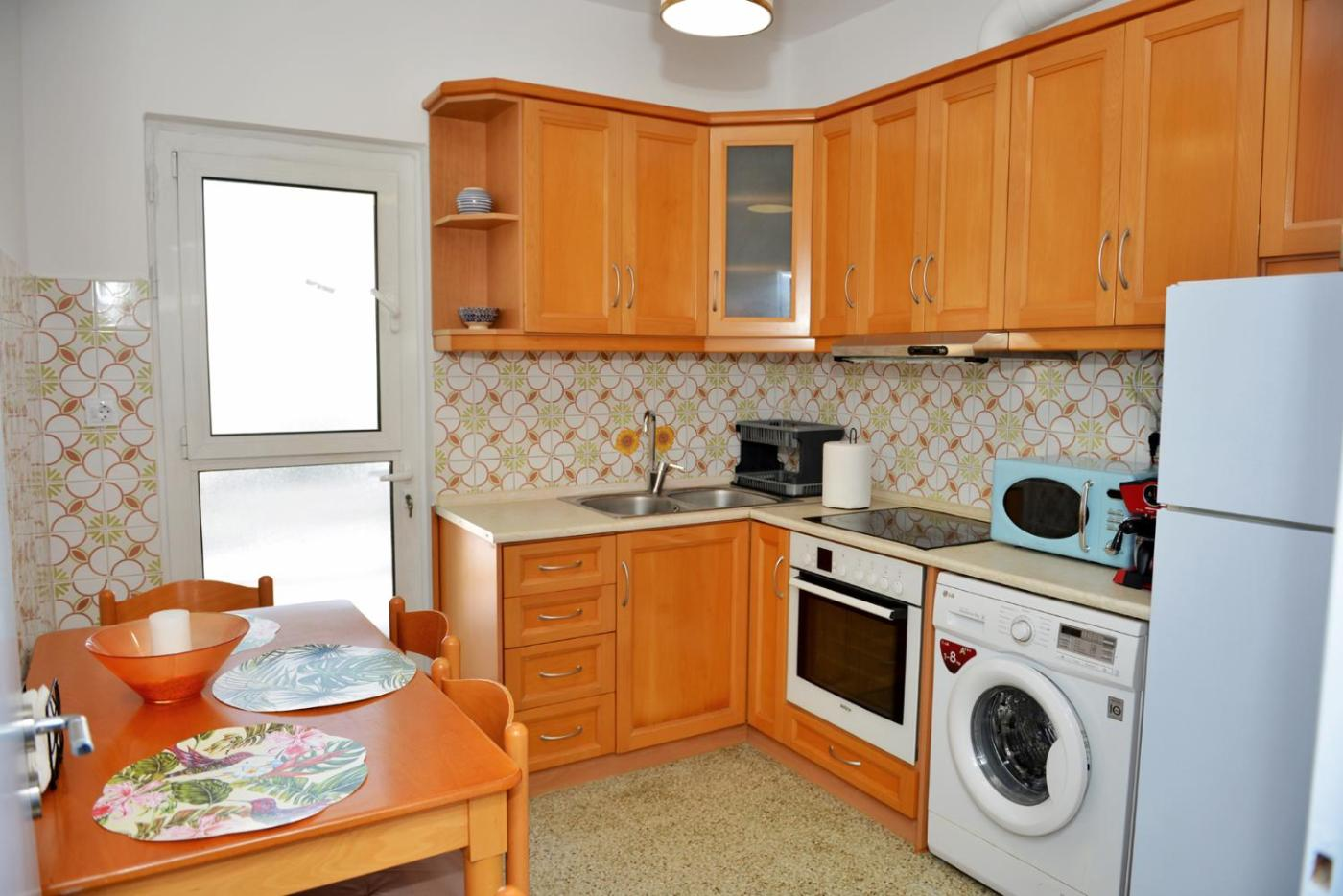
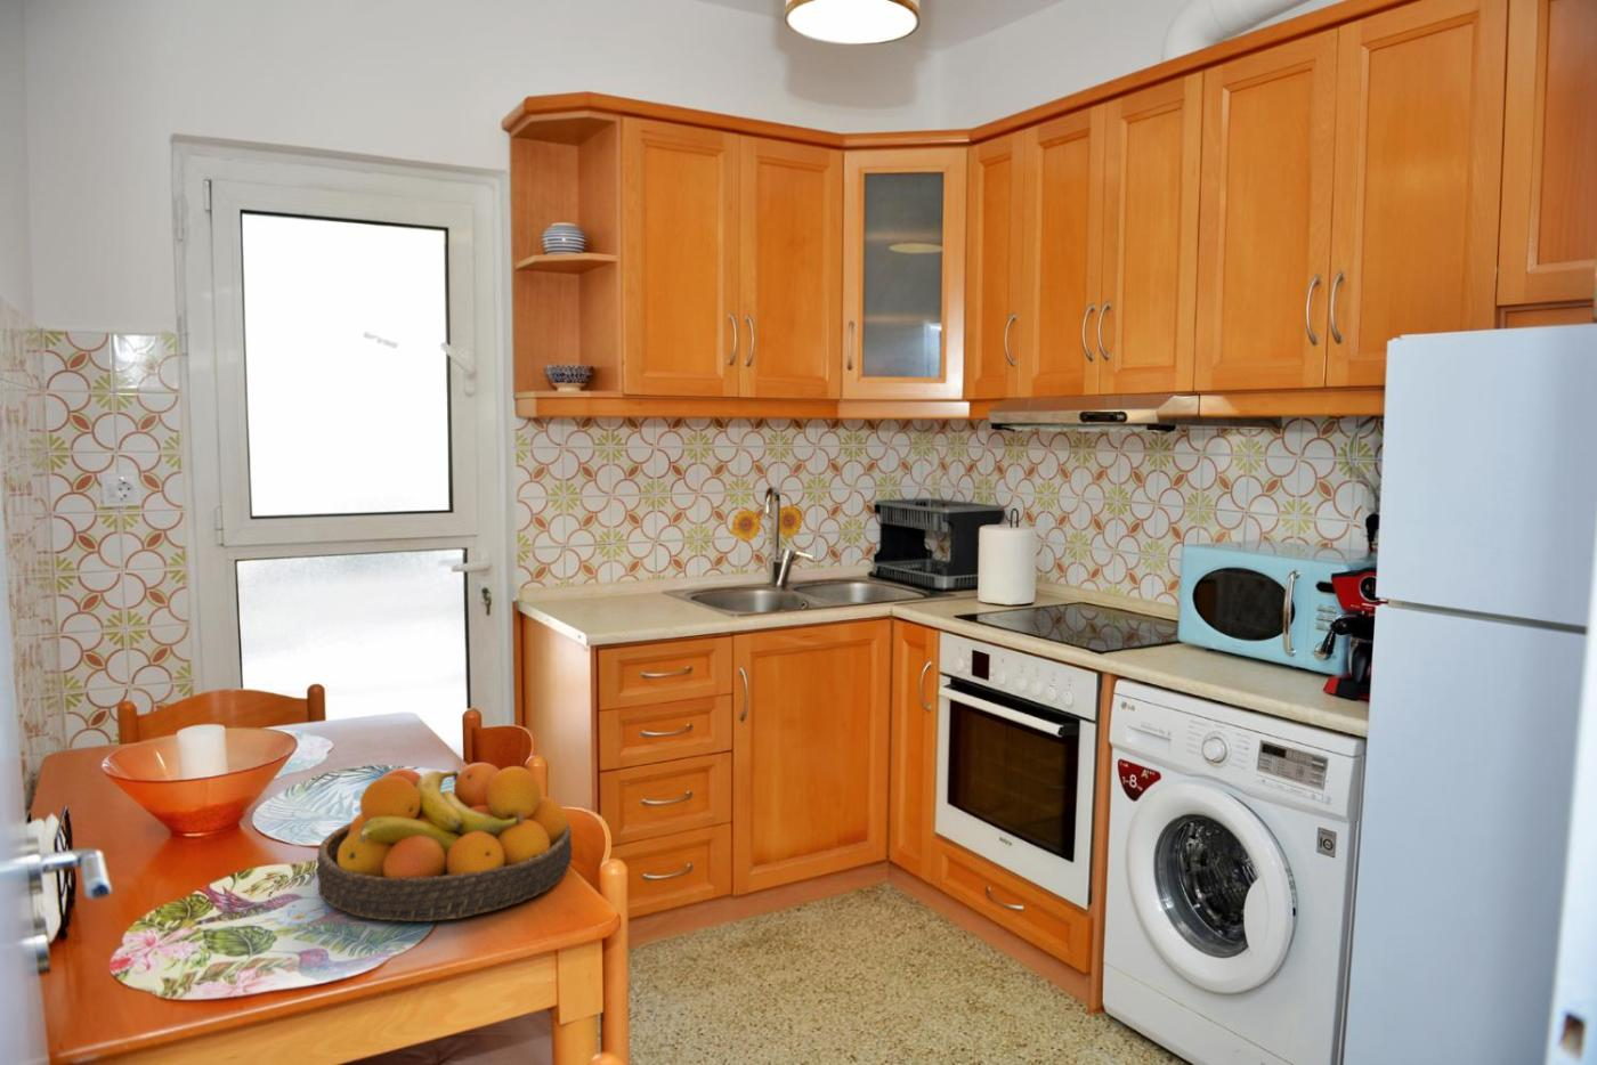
+ fruit bowl [315,762,574,922]
